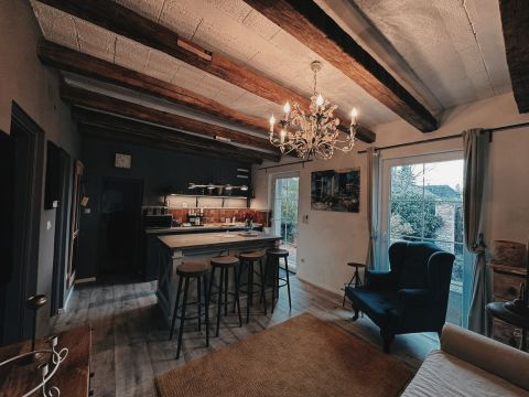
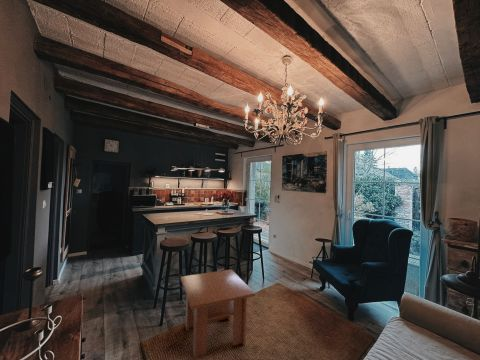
+ coffee table [180,268,256,360]
